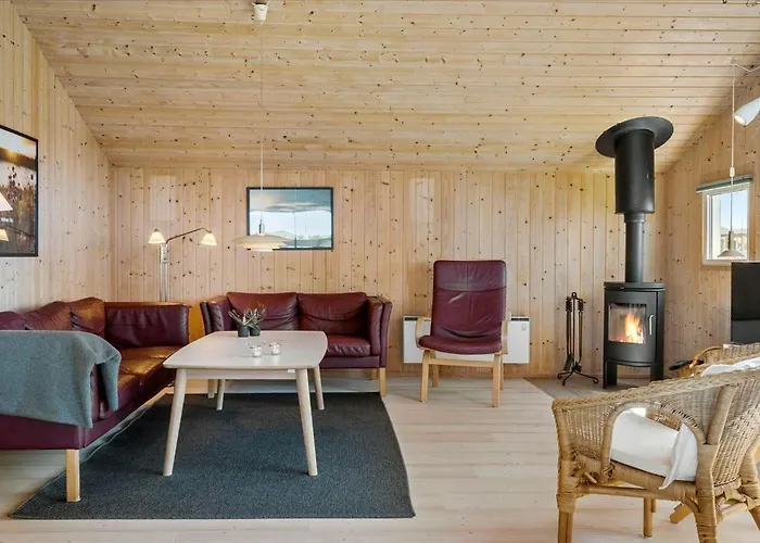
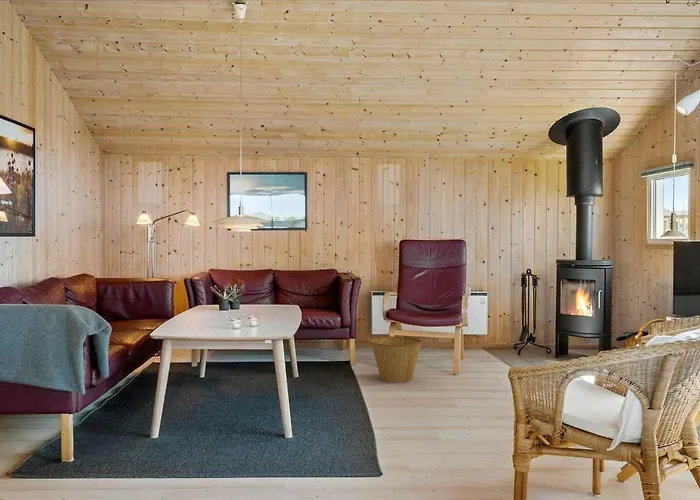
+ basket [368,335,423,383]
